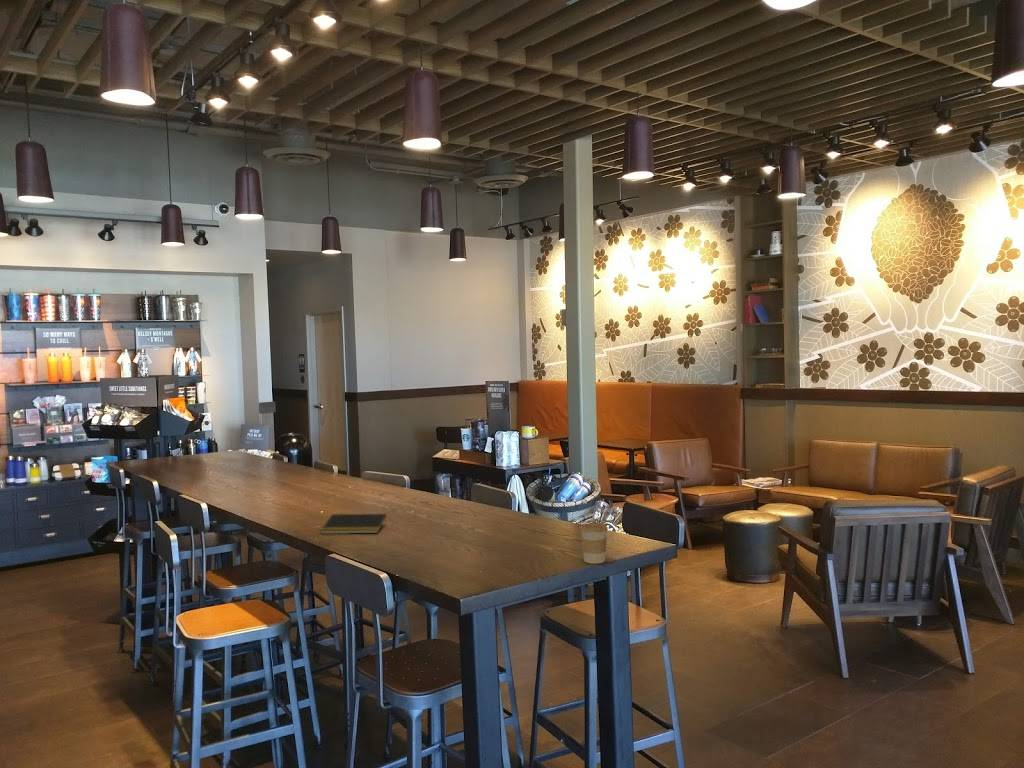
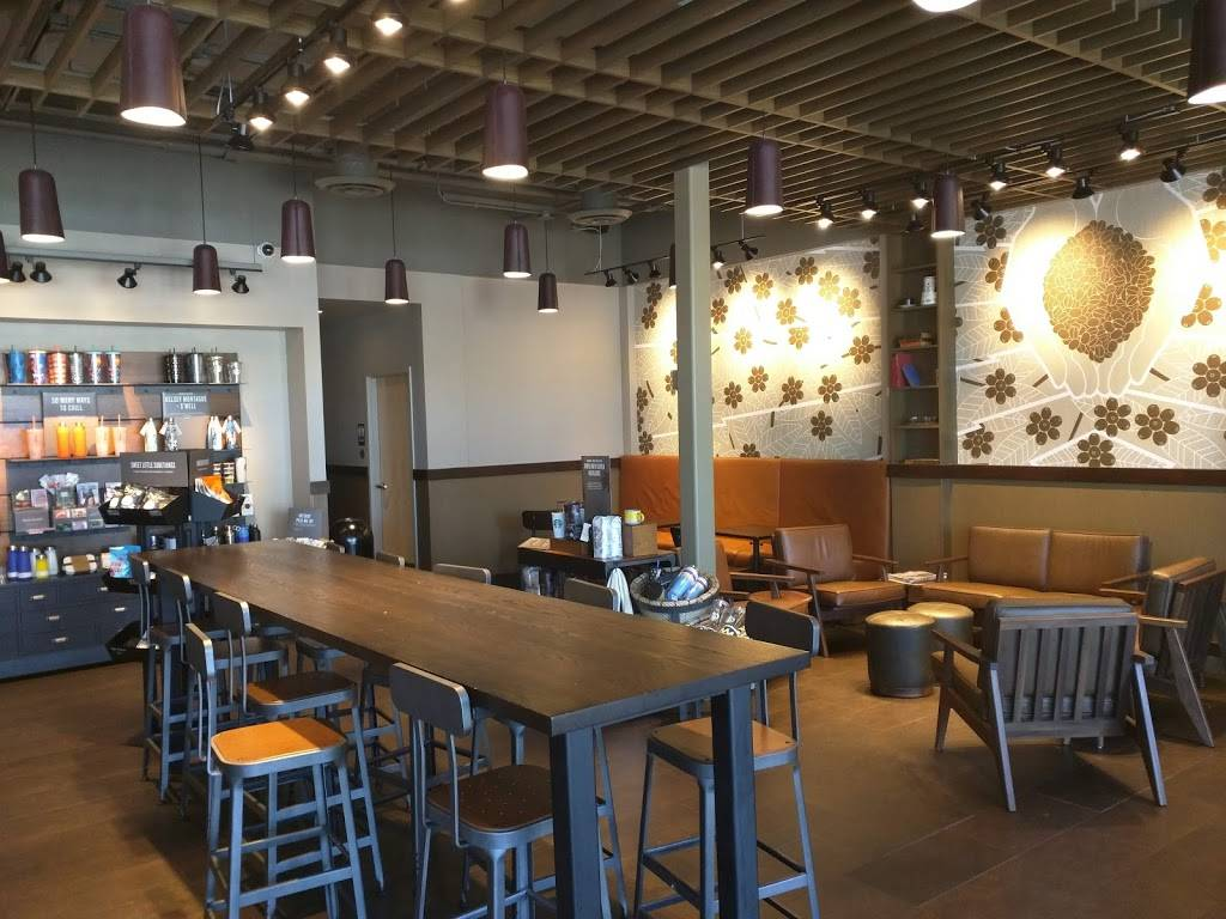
- notepad [320,513,388,535]
- coffee cup [579,522,609,565]
